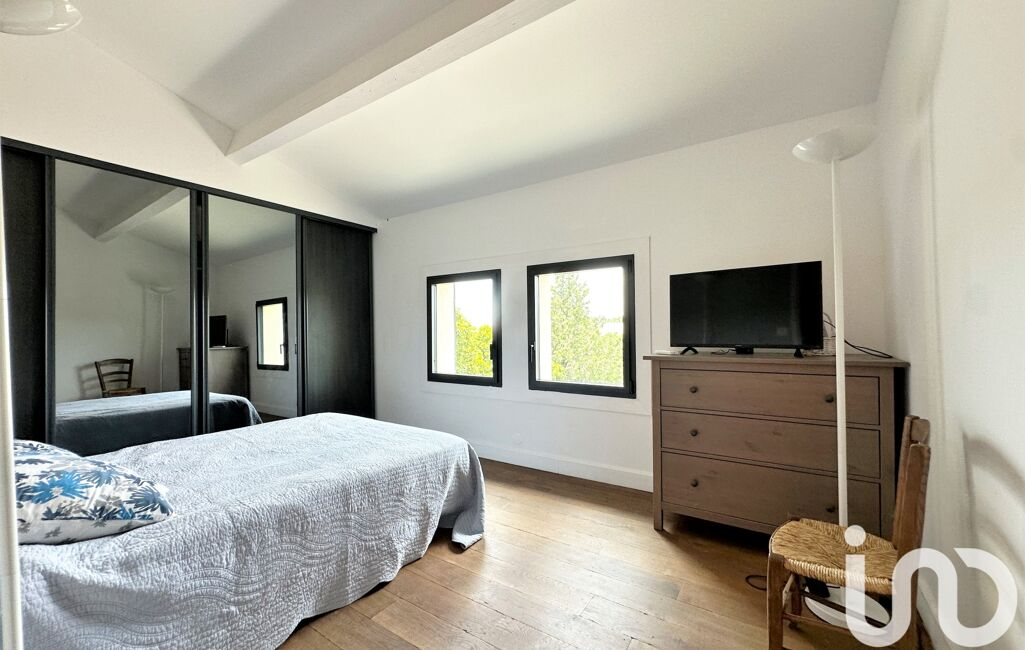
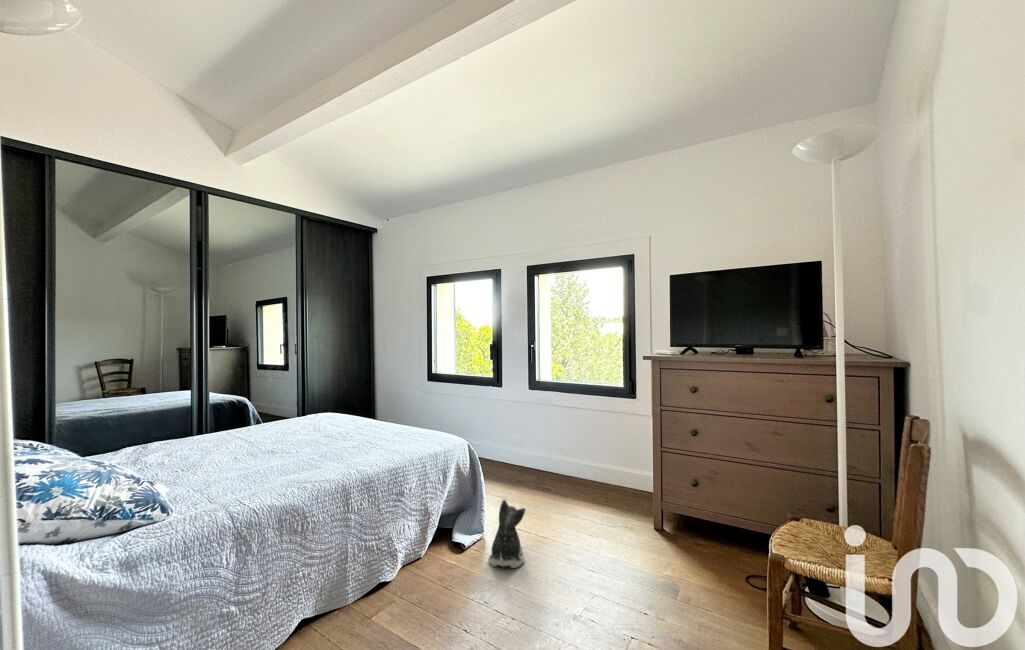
+ plush toy [488,499,526,569]
